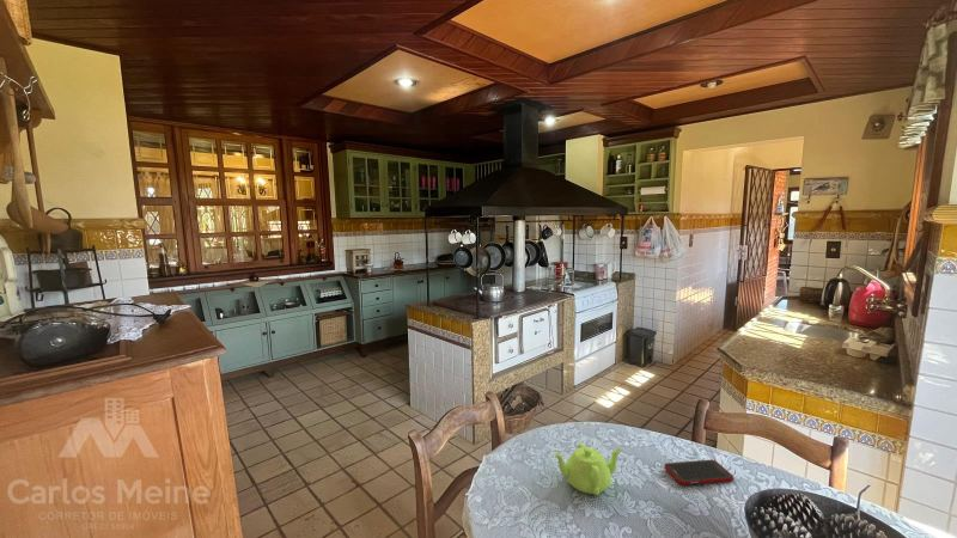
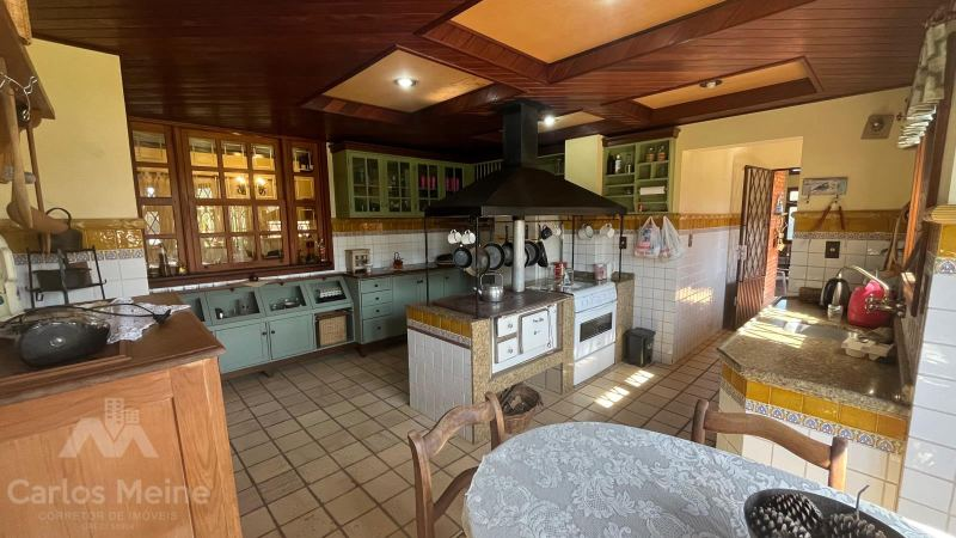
- cell phone [664,459,734,485]
- teapot [551,442,623,496]
